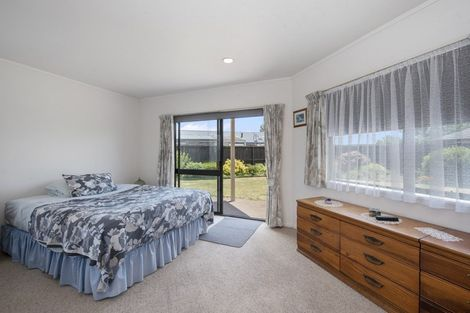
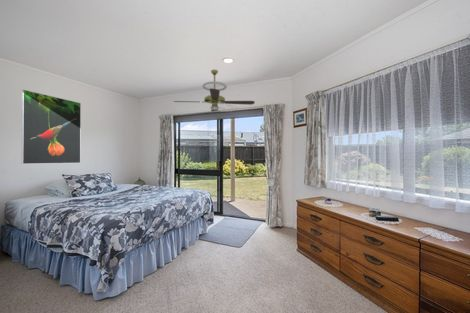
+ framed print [21,89,82,165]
+ ceiling fan [172,69,256,113]
